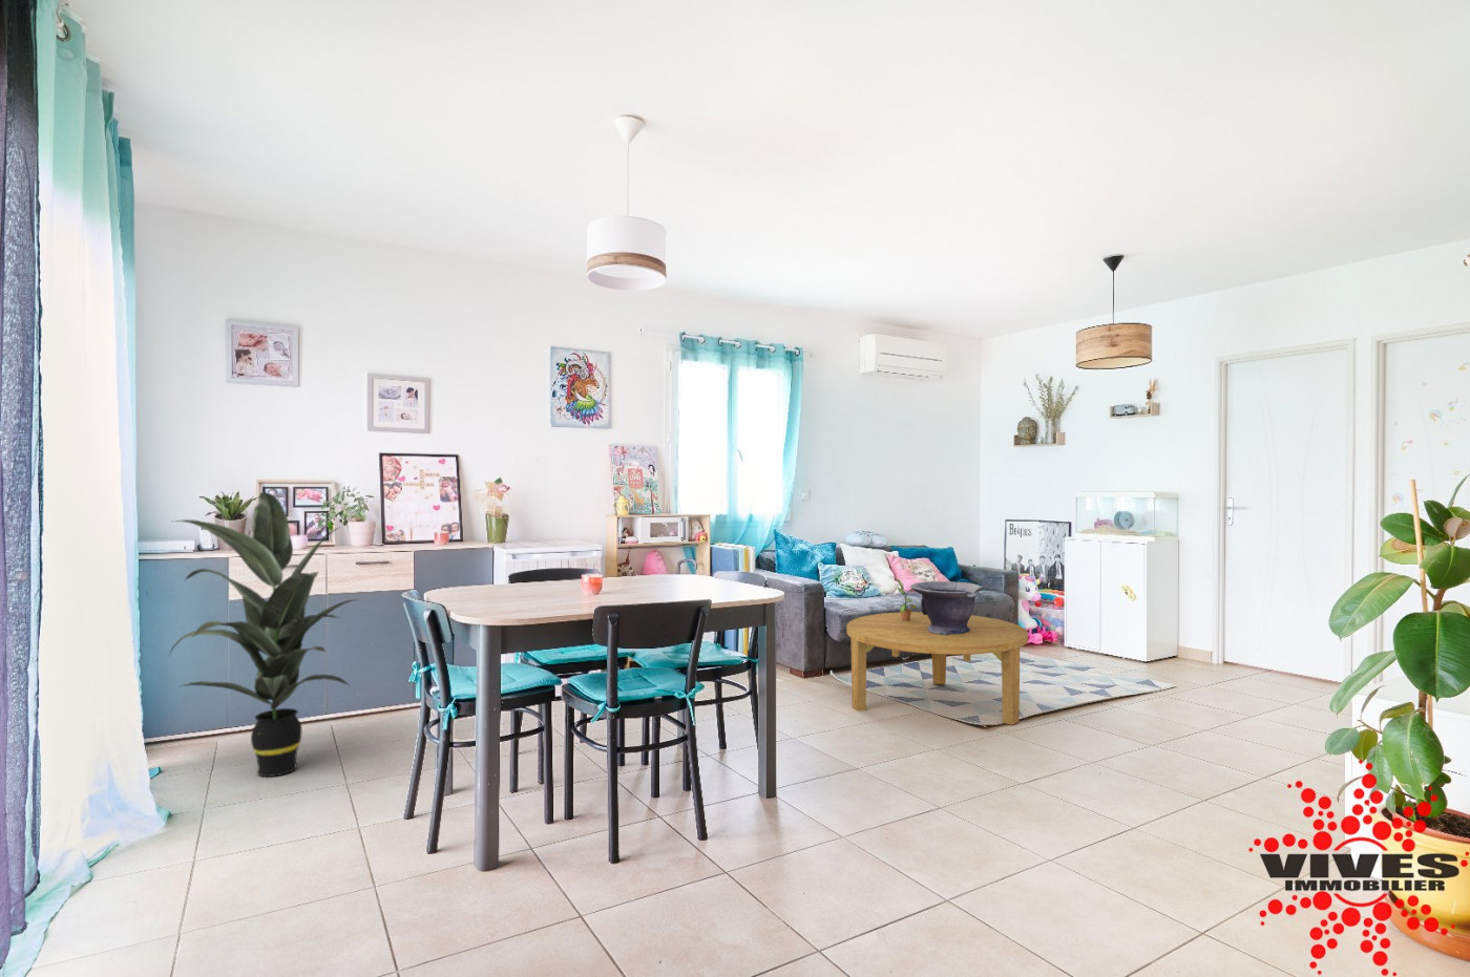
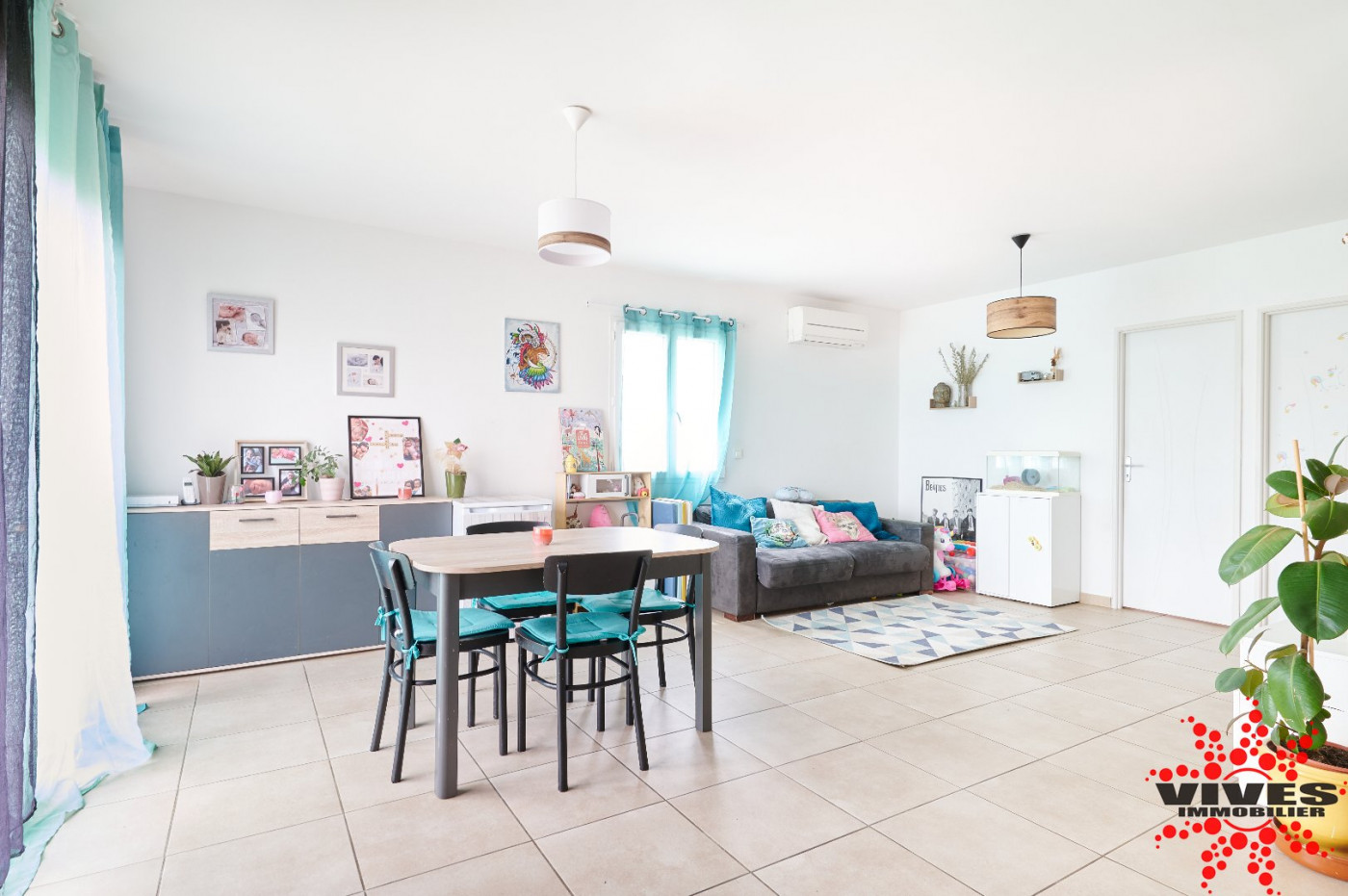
- decorative bowl [909,580,985,635]
- potted plant [891,578,920,622]
- indoor plant [167,491,362,777]
- coffee table [846,611,1029,726]
